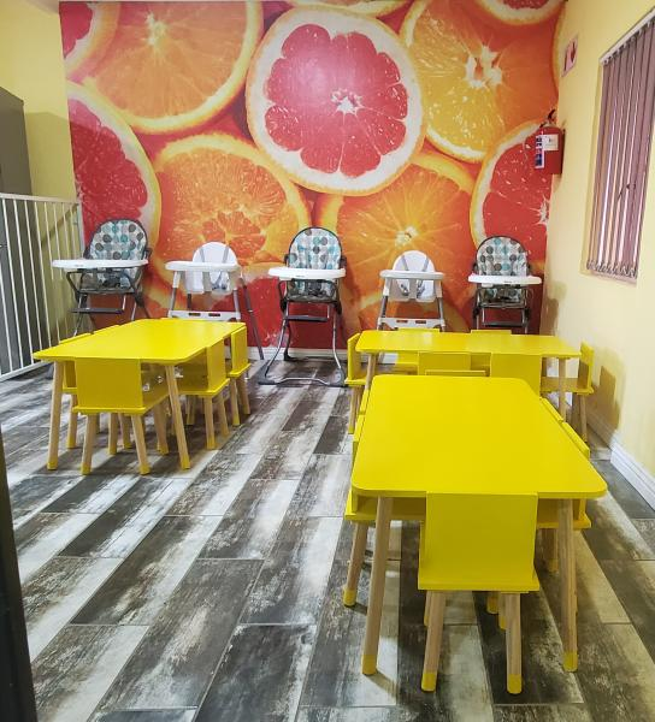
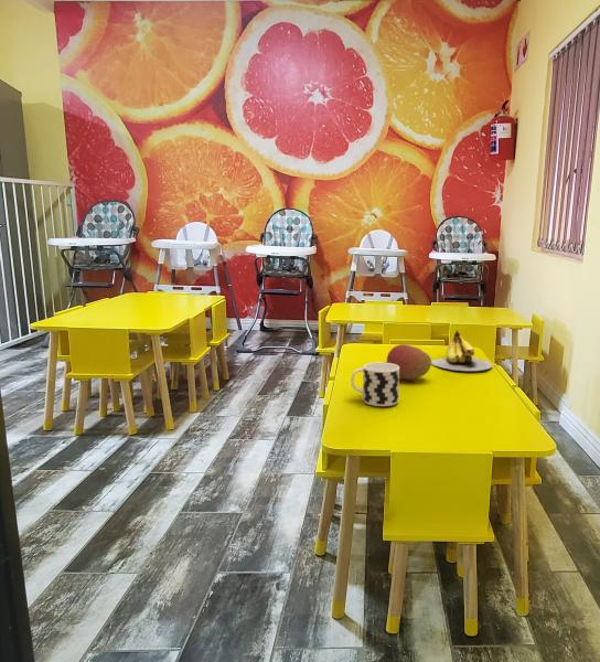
+ fruit [383,343,432,381]
+ banana [431,330,493,372]
+ cup [350,361,400,407]
